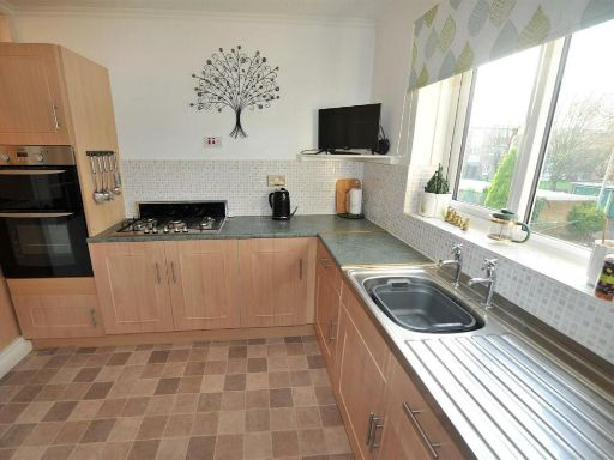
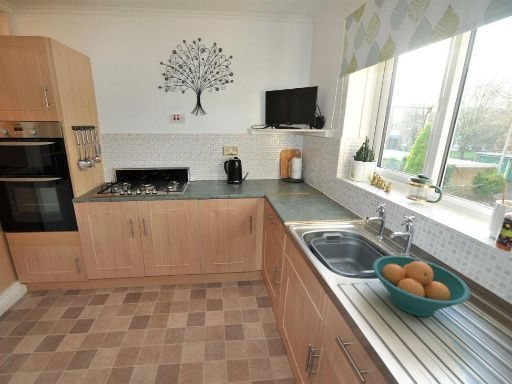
+ fruit bowl [372,254,472,317]
